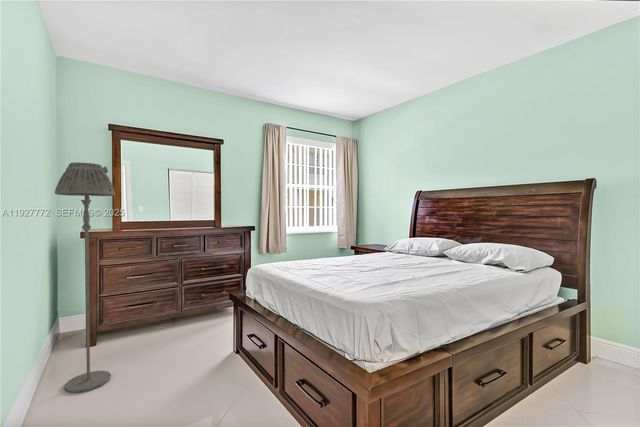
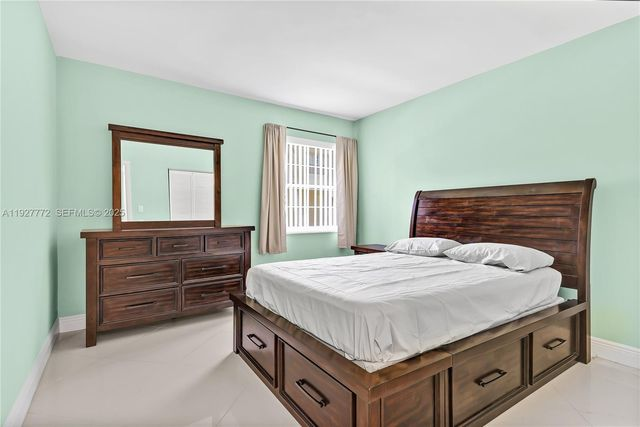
- floor lamp [54,161,116,394]
